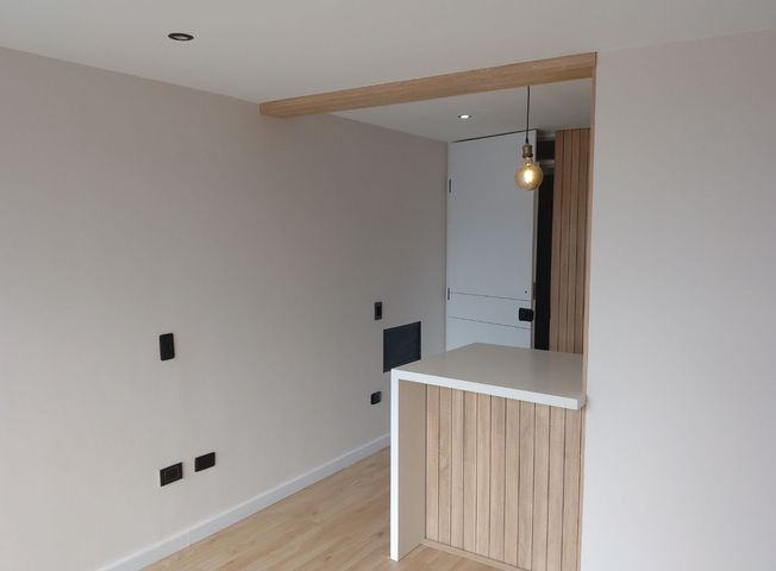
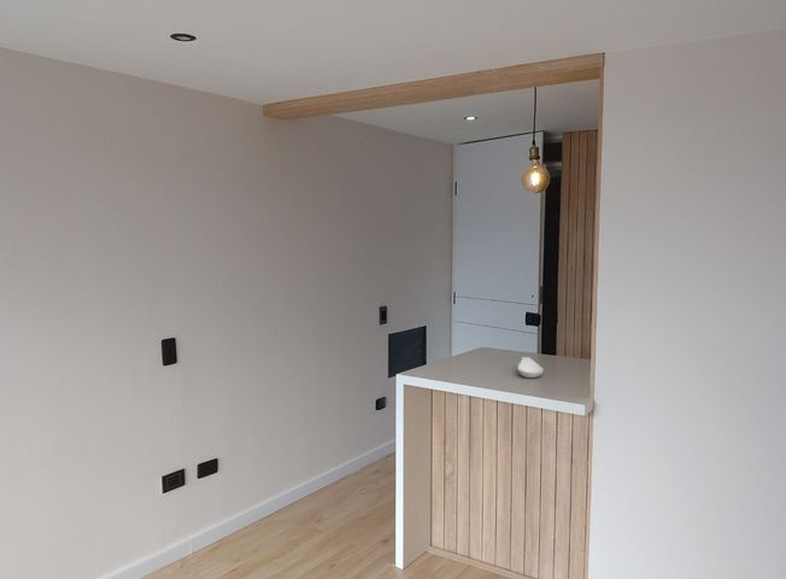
+ spoon rest [516,356,545,379]
